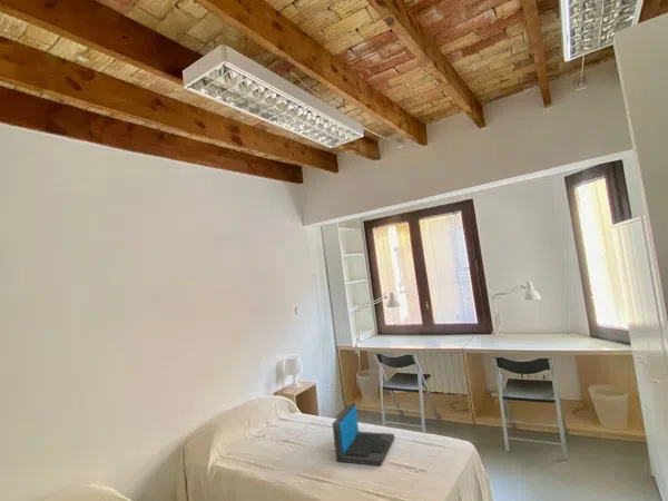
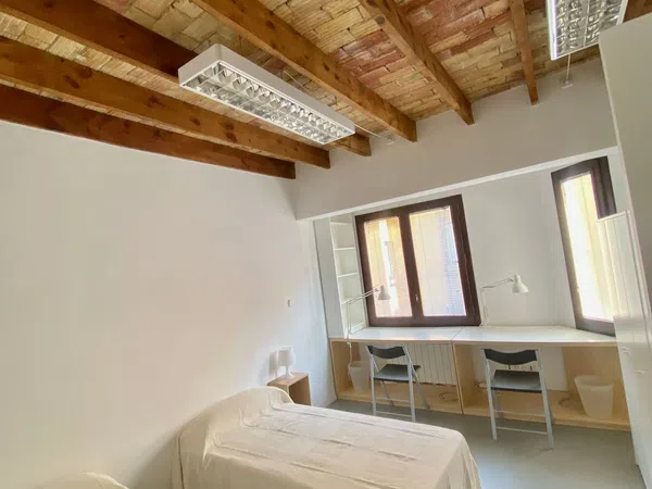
- laptop [331,401,395,466]
